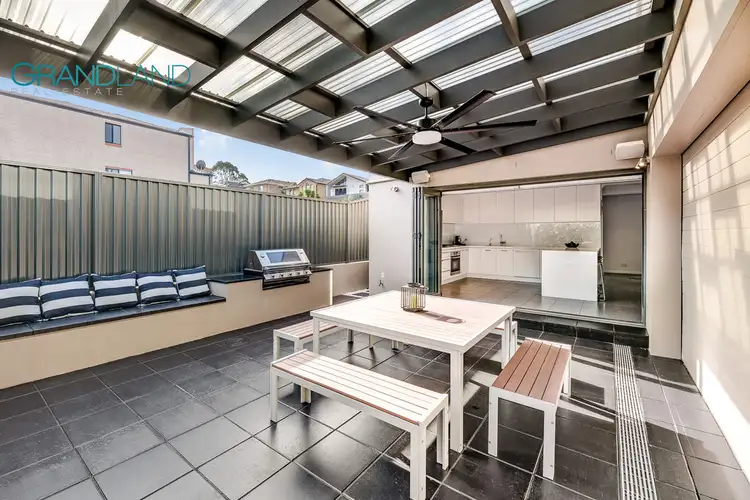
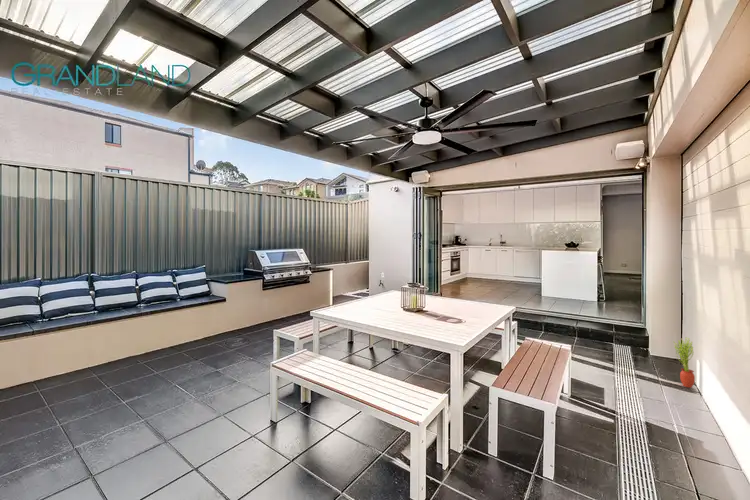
+ potted plant [673,336,696,388]
